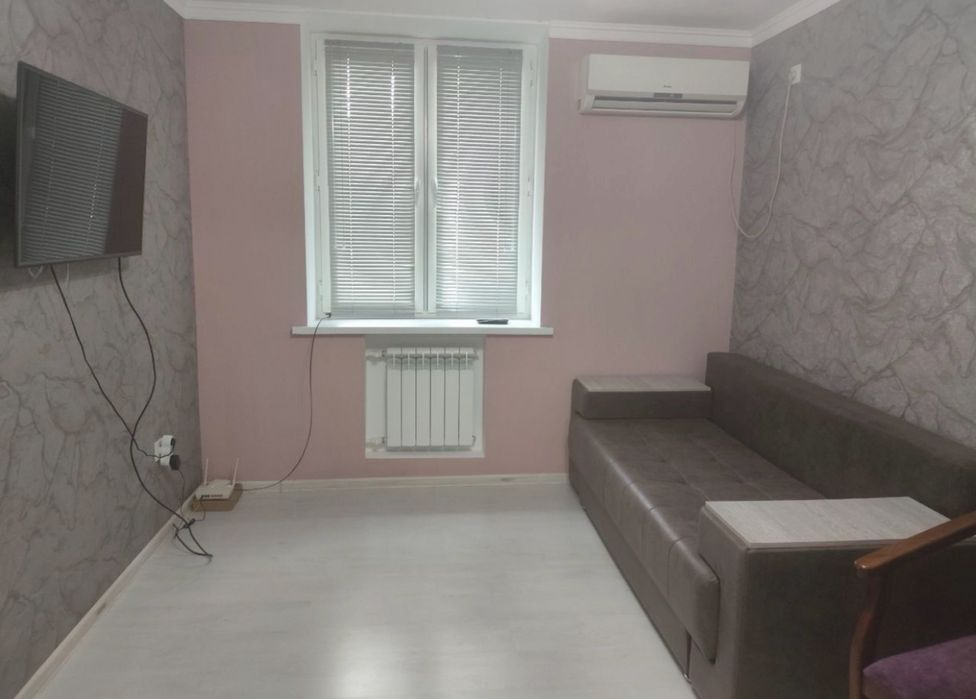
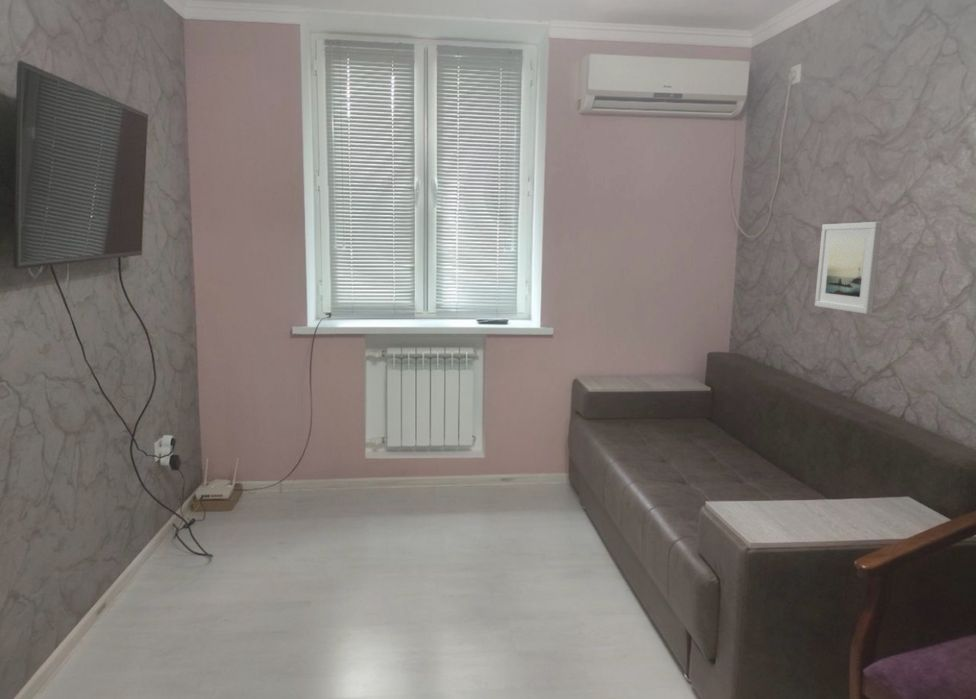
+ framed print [814,221,883,315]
